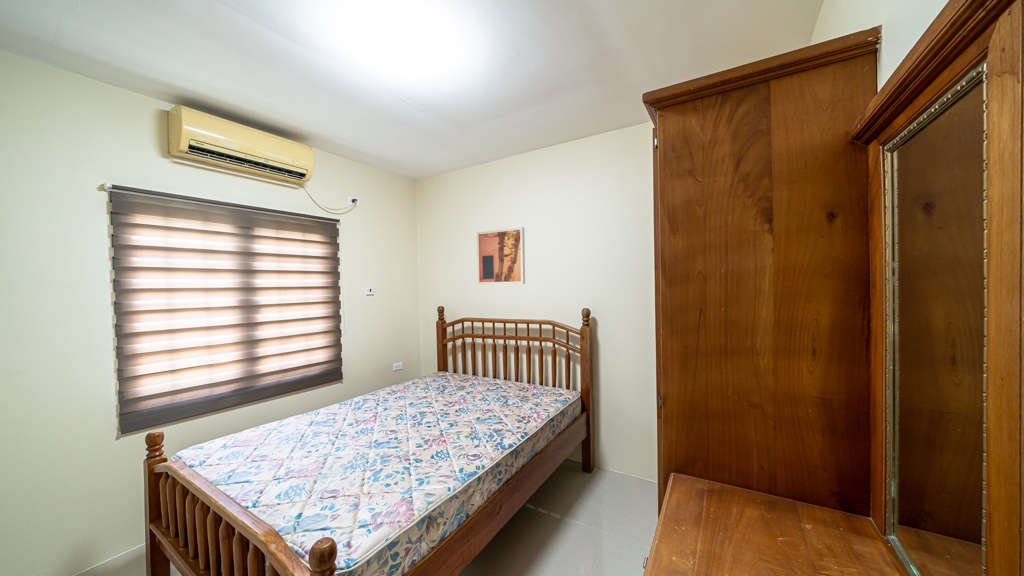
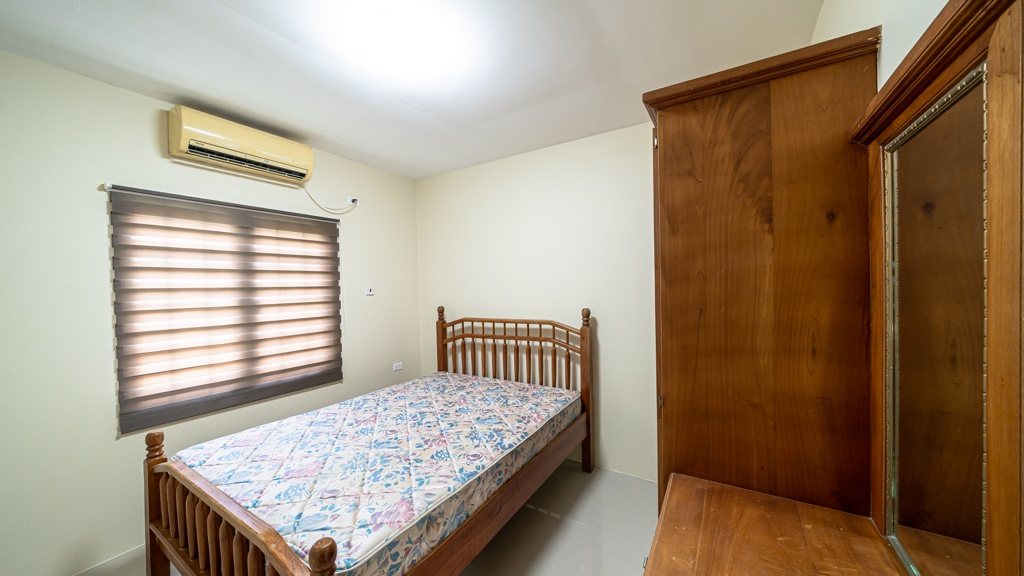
- wall art [476,226,526,286]
